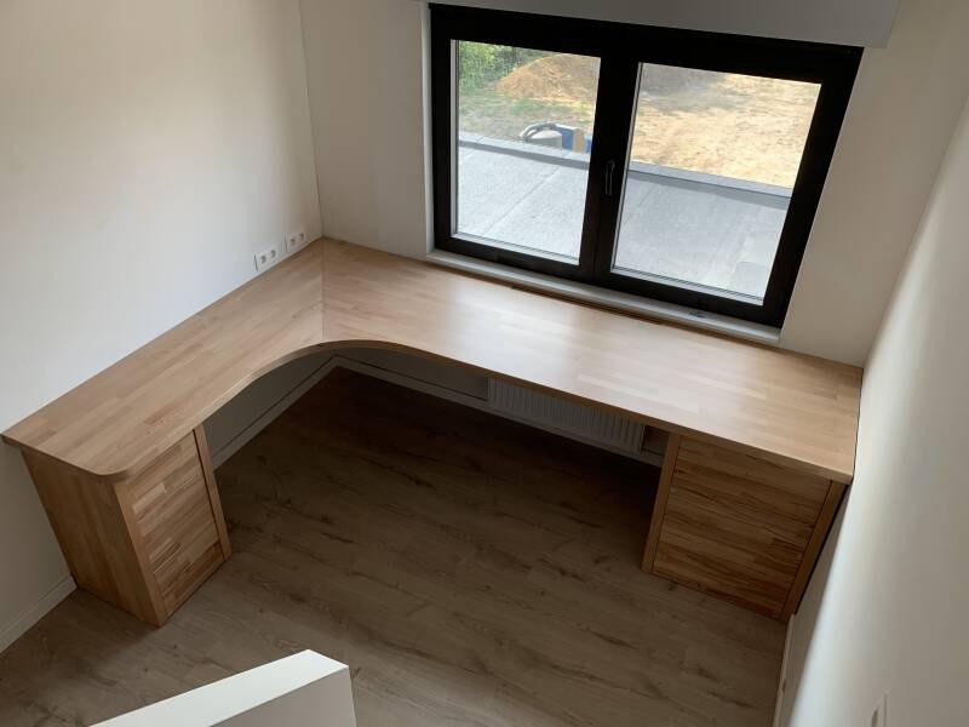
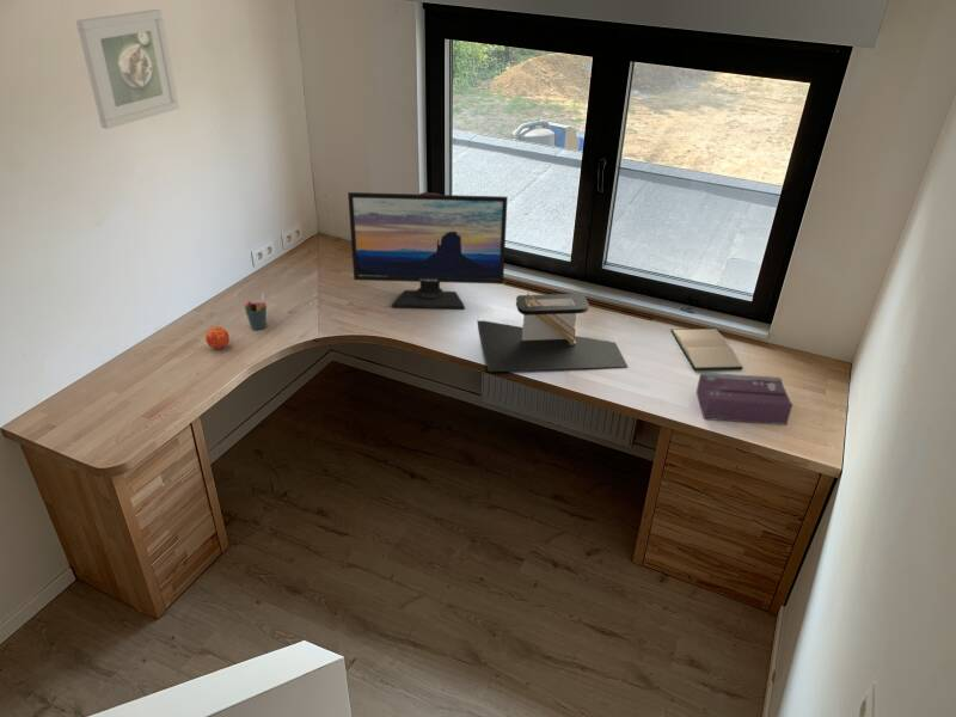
+ computer monitor [347,191,509,310]
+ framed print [75,8,180,130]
+ apple [204,325,231,350]
+ hardback book [669,327,744,372]
+ tissue box [695,372,793,427]
+ pen holder [243,292,268,331]
+ architectural model [477,292,629,373]
